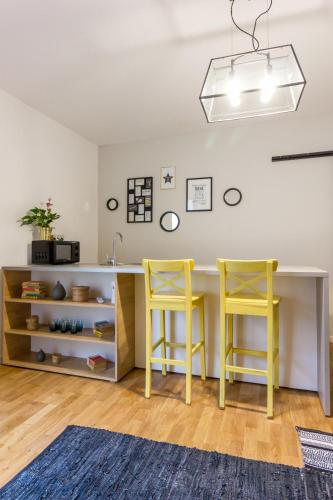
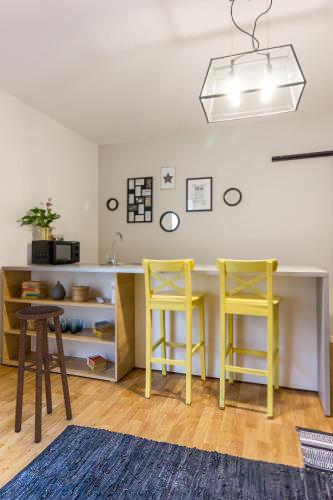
+ stool [13,304,73,444]
